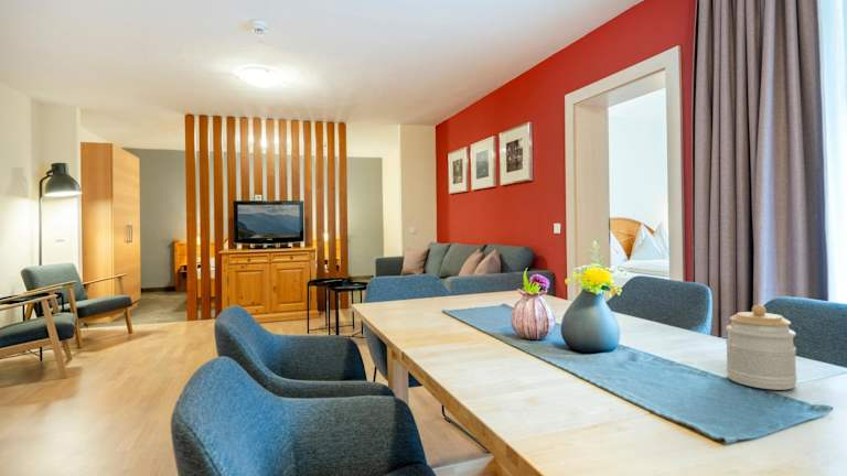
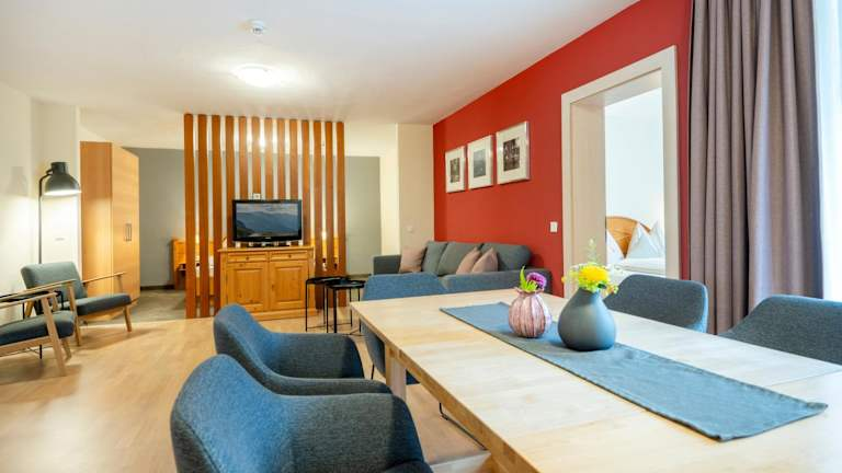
- jar [725,304,798,391]
